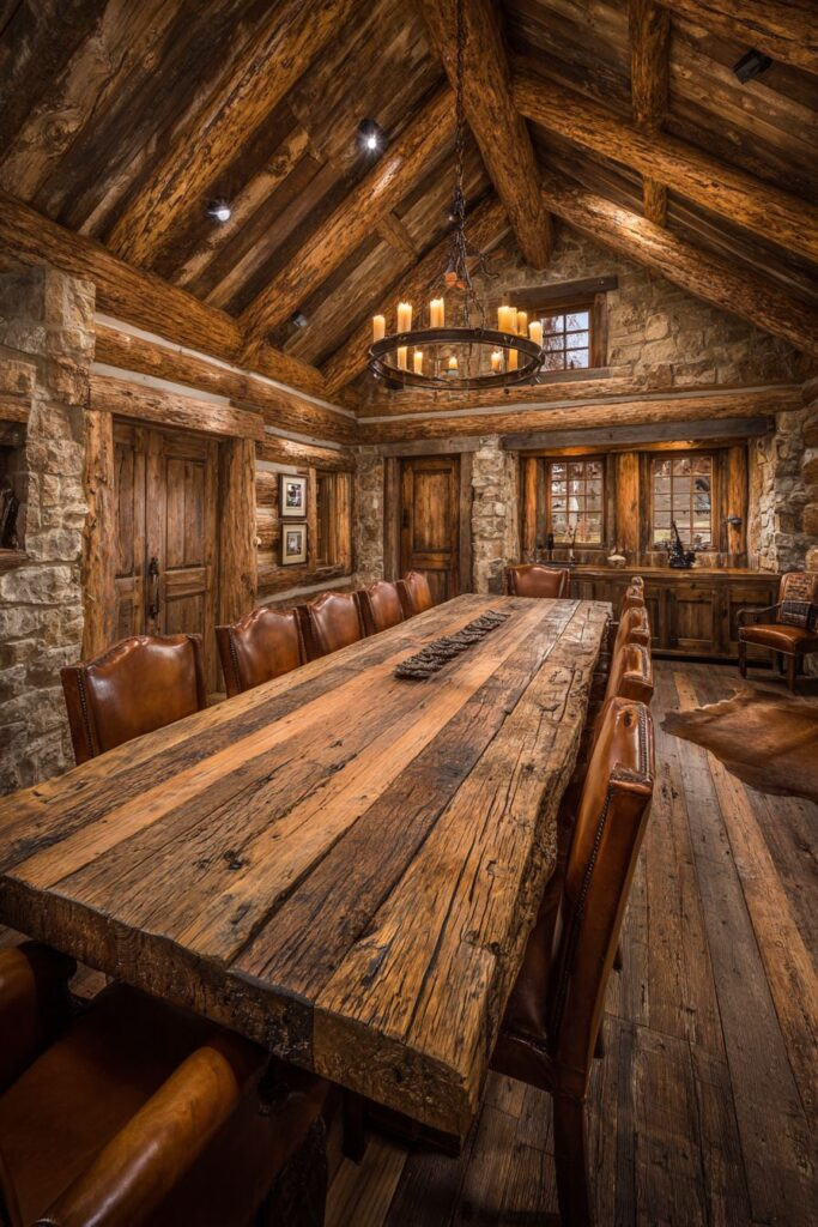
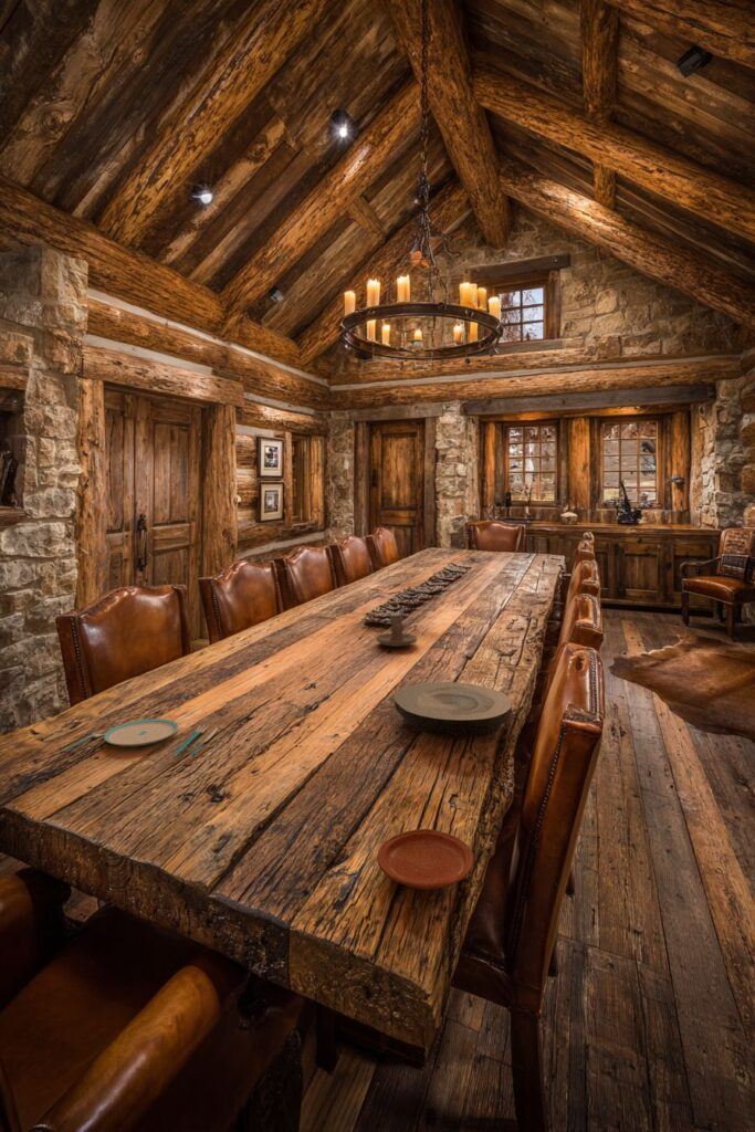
+ plate [394,681,513,740]
+ plate [63,717,219,757]
+ plate [377,828,475,891]
+ candle holder [375,616,419,648]
